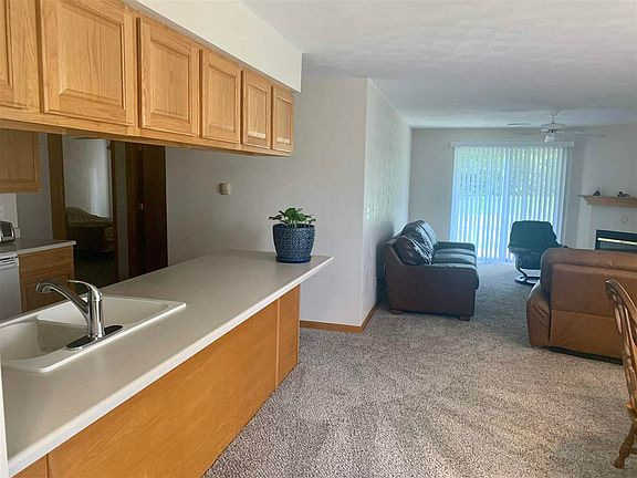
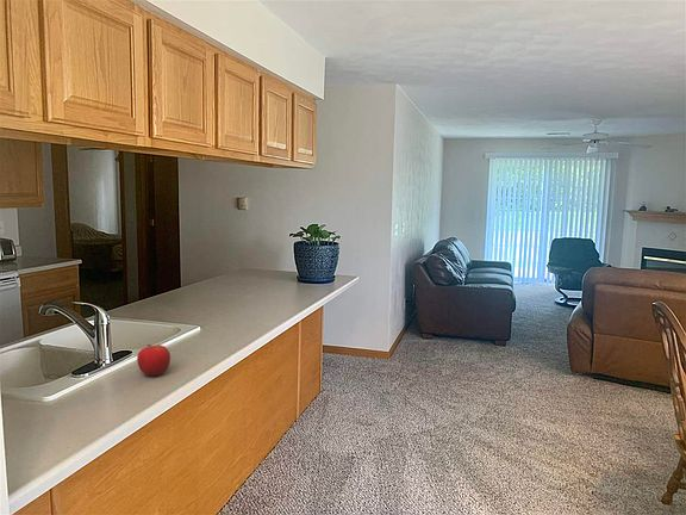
+ fruit [136,343,172,377]
